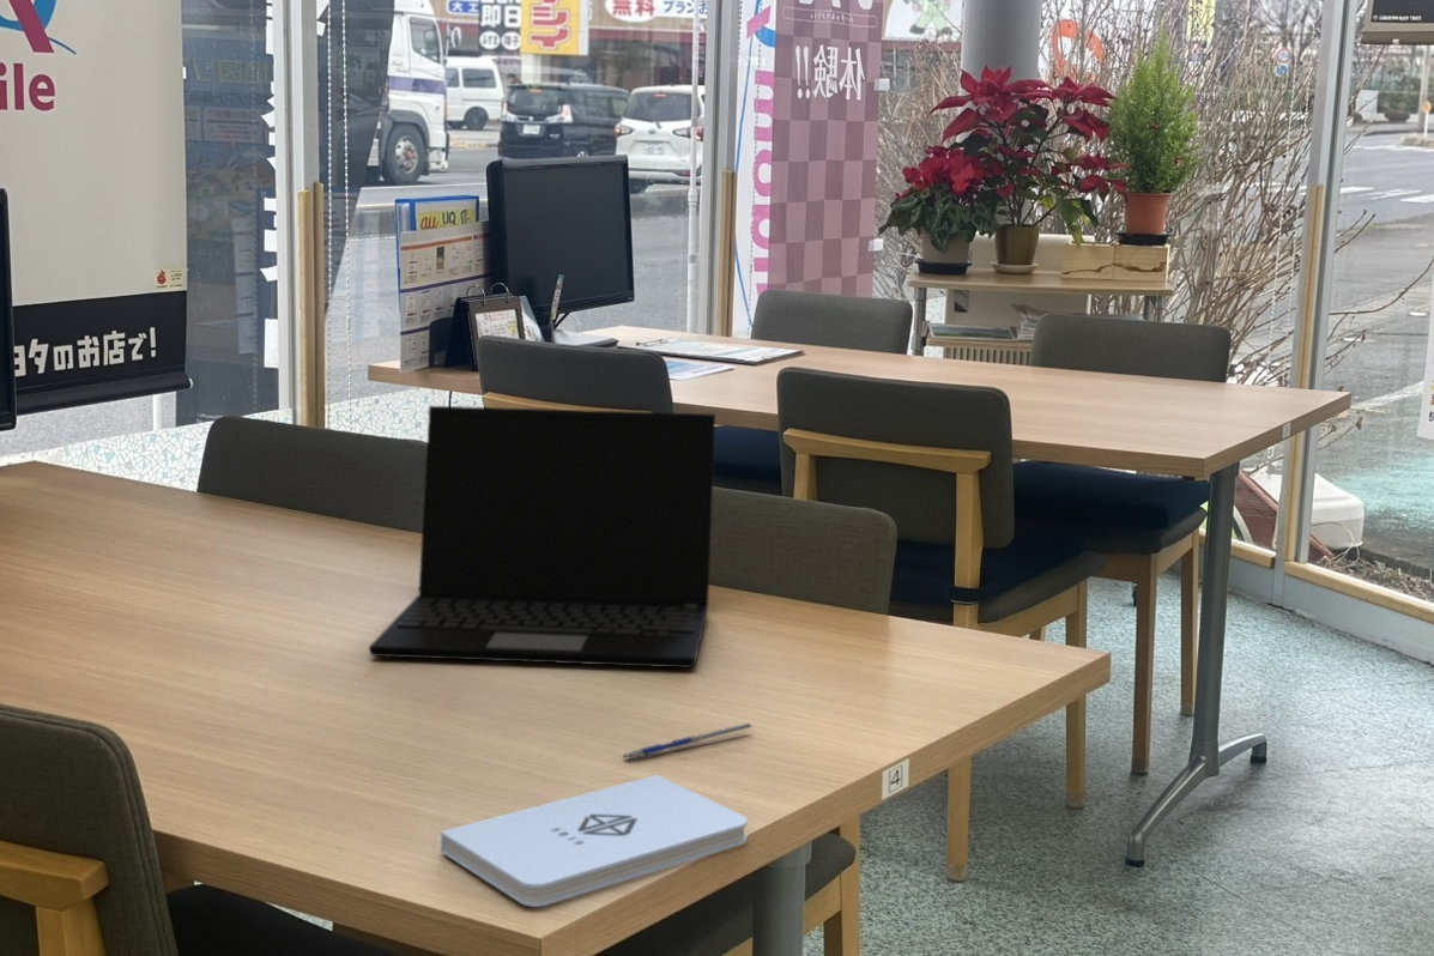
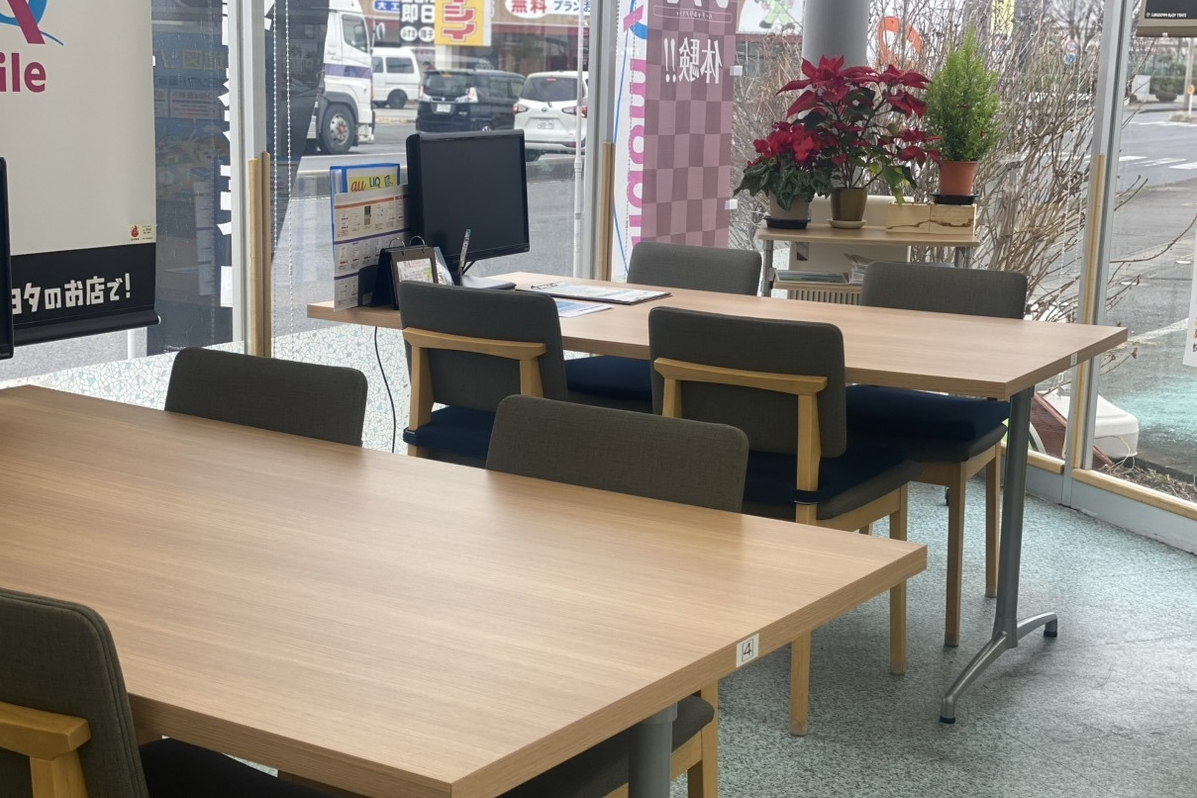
- pen [621,721,755,762]
- laptop [368,405,716,668]
- notepad [440,774,749,908]
